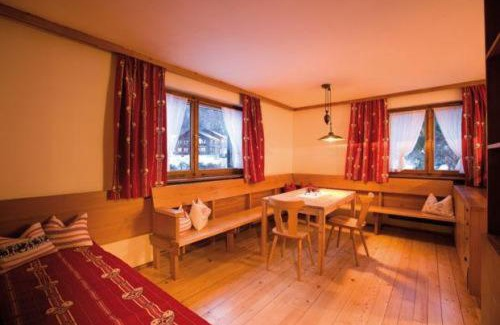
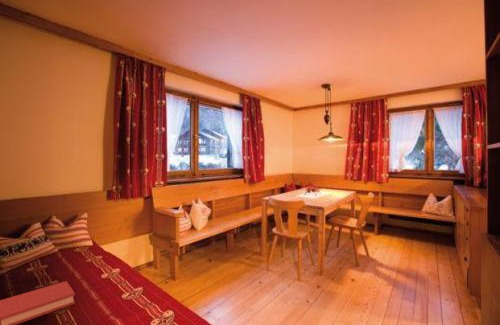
+ hardback book [0,280,76,325]
